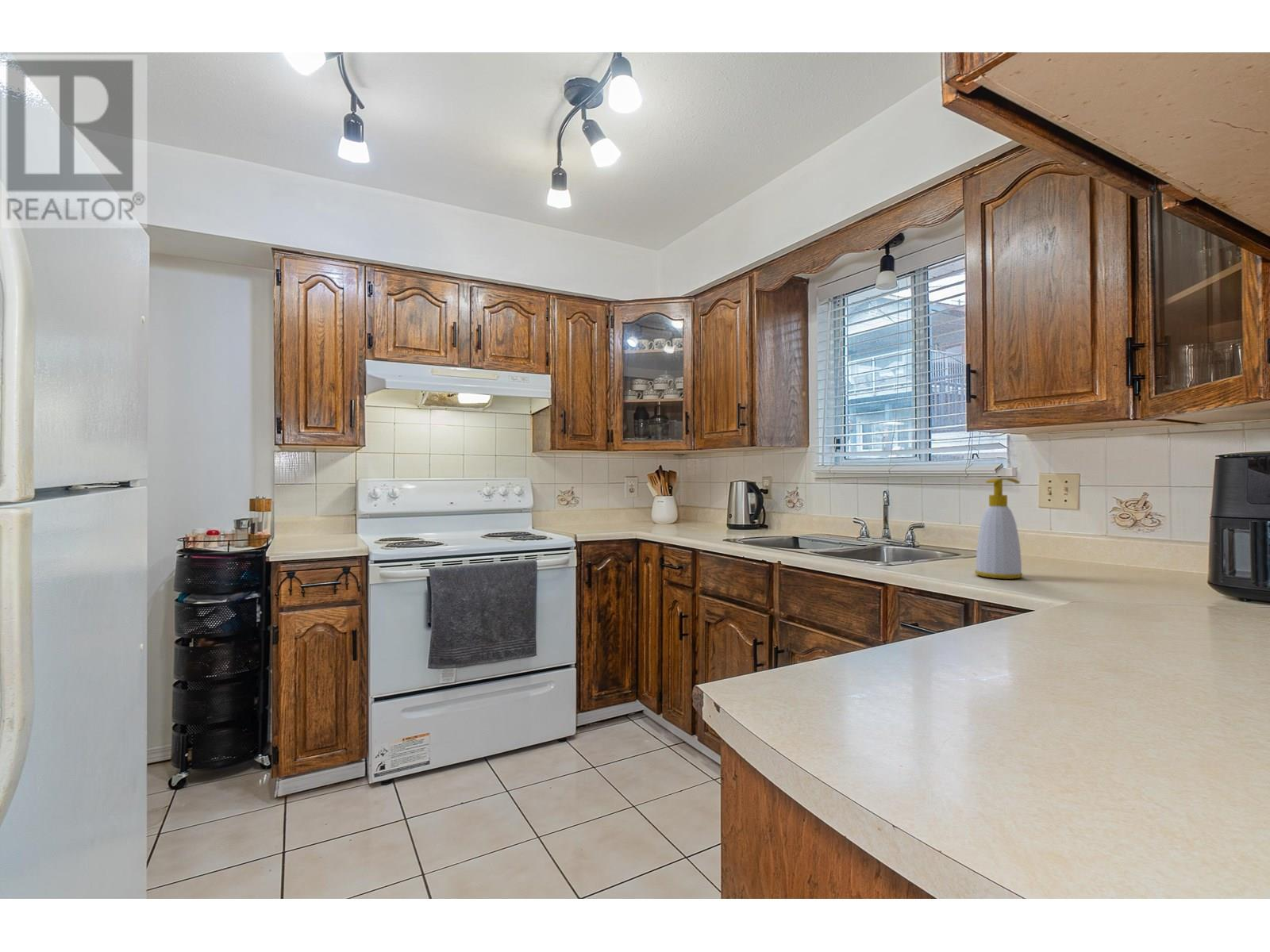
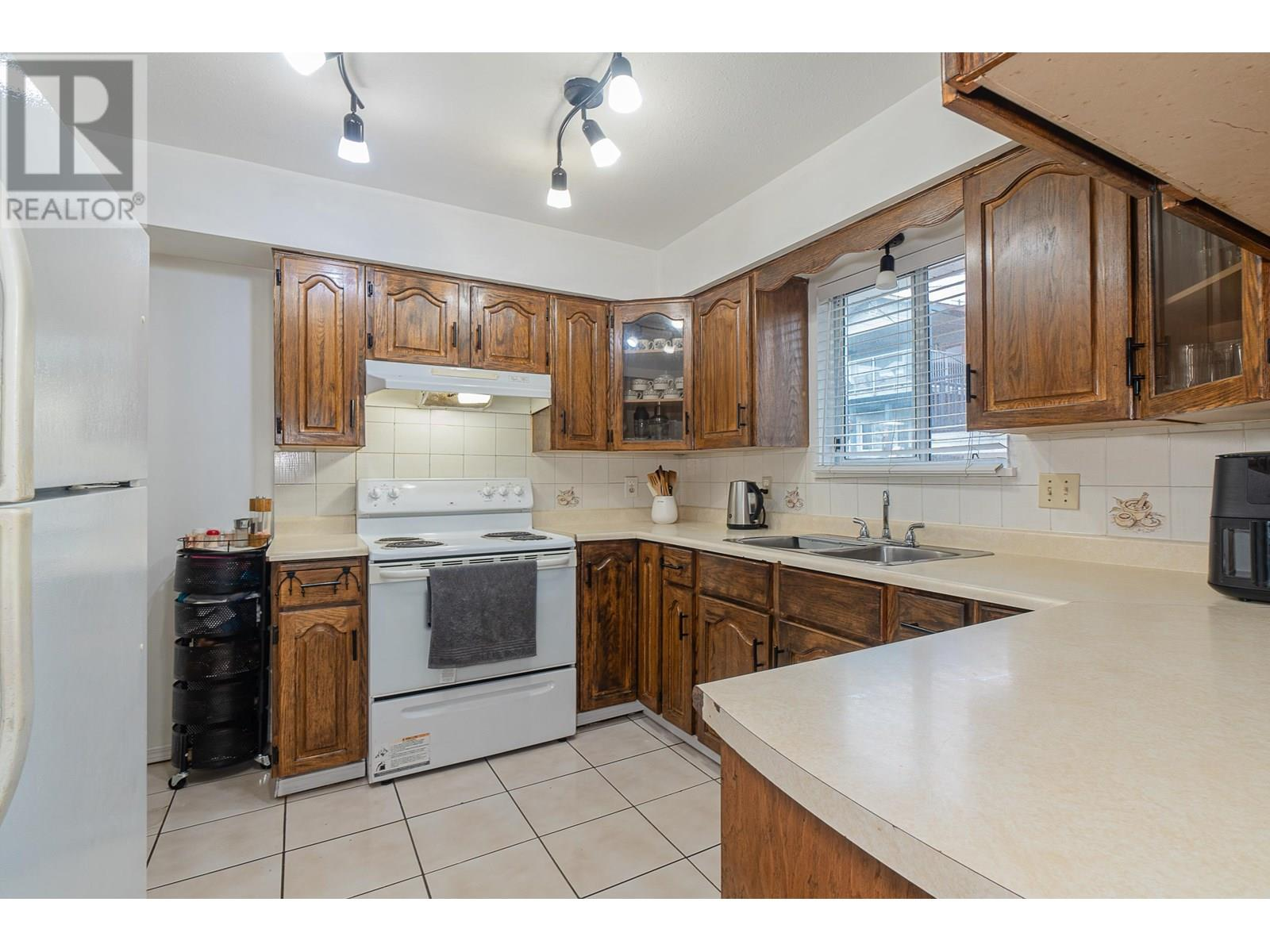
- soap bottle [974,478,1024,580]
